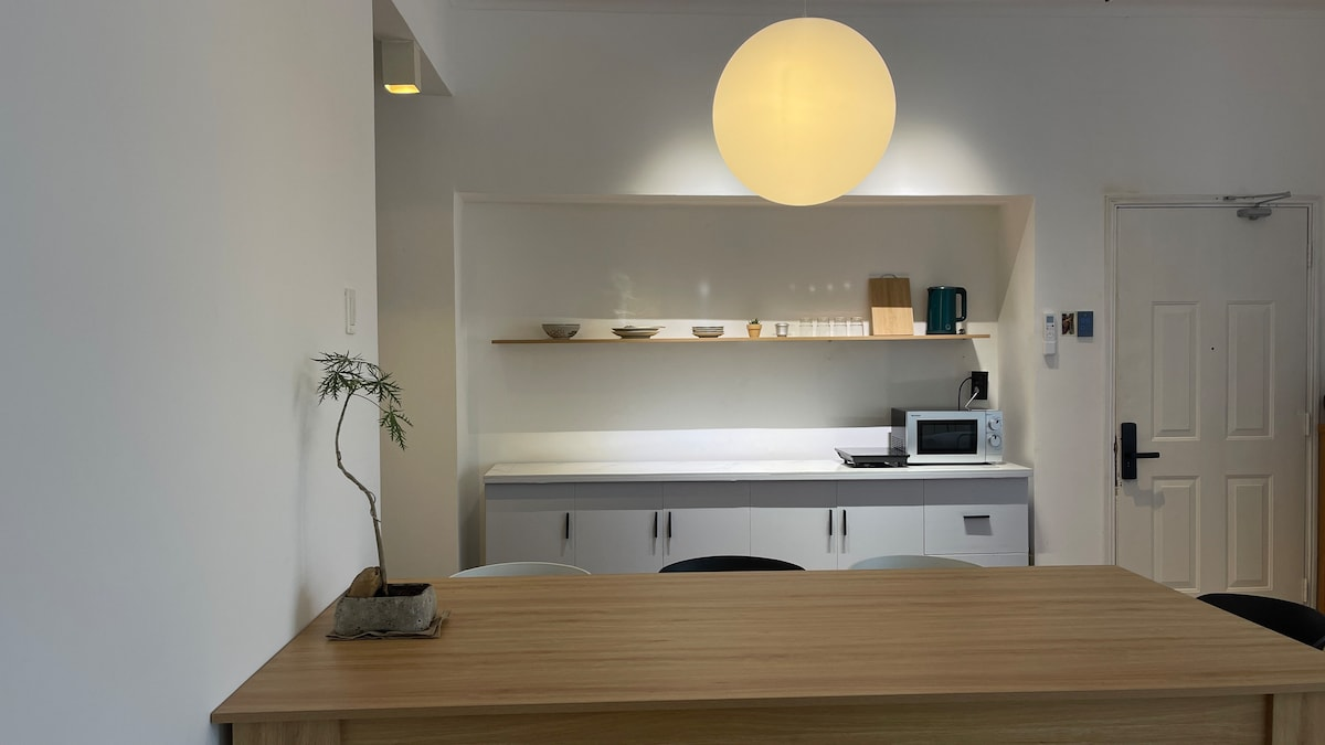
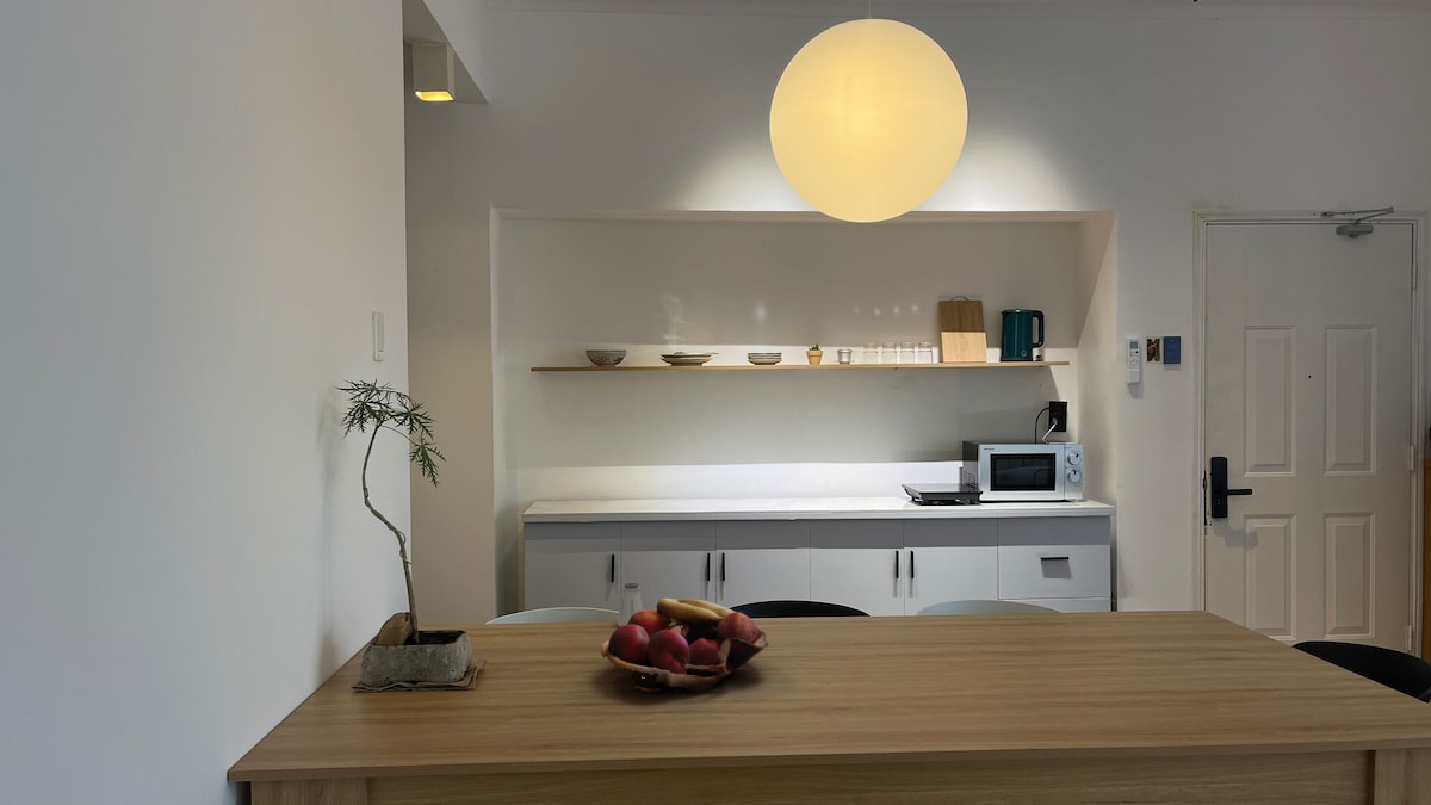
+ fruit basket [600,597,770,693]
+ saltshaker [615,582,644,627]
